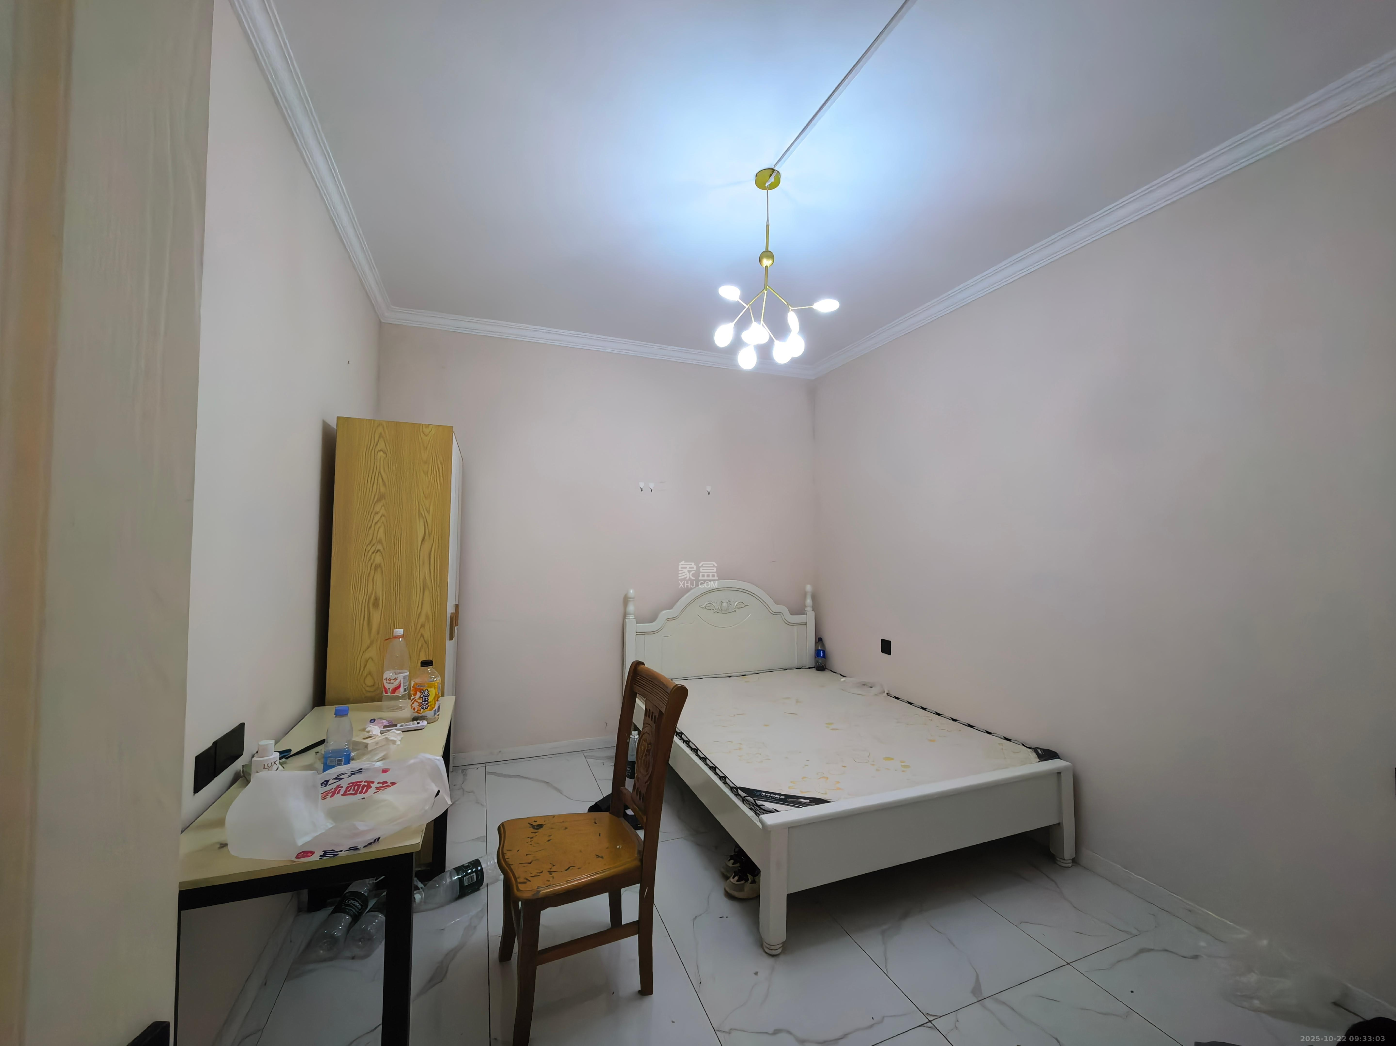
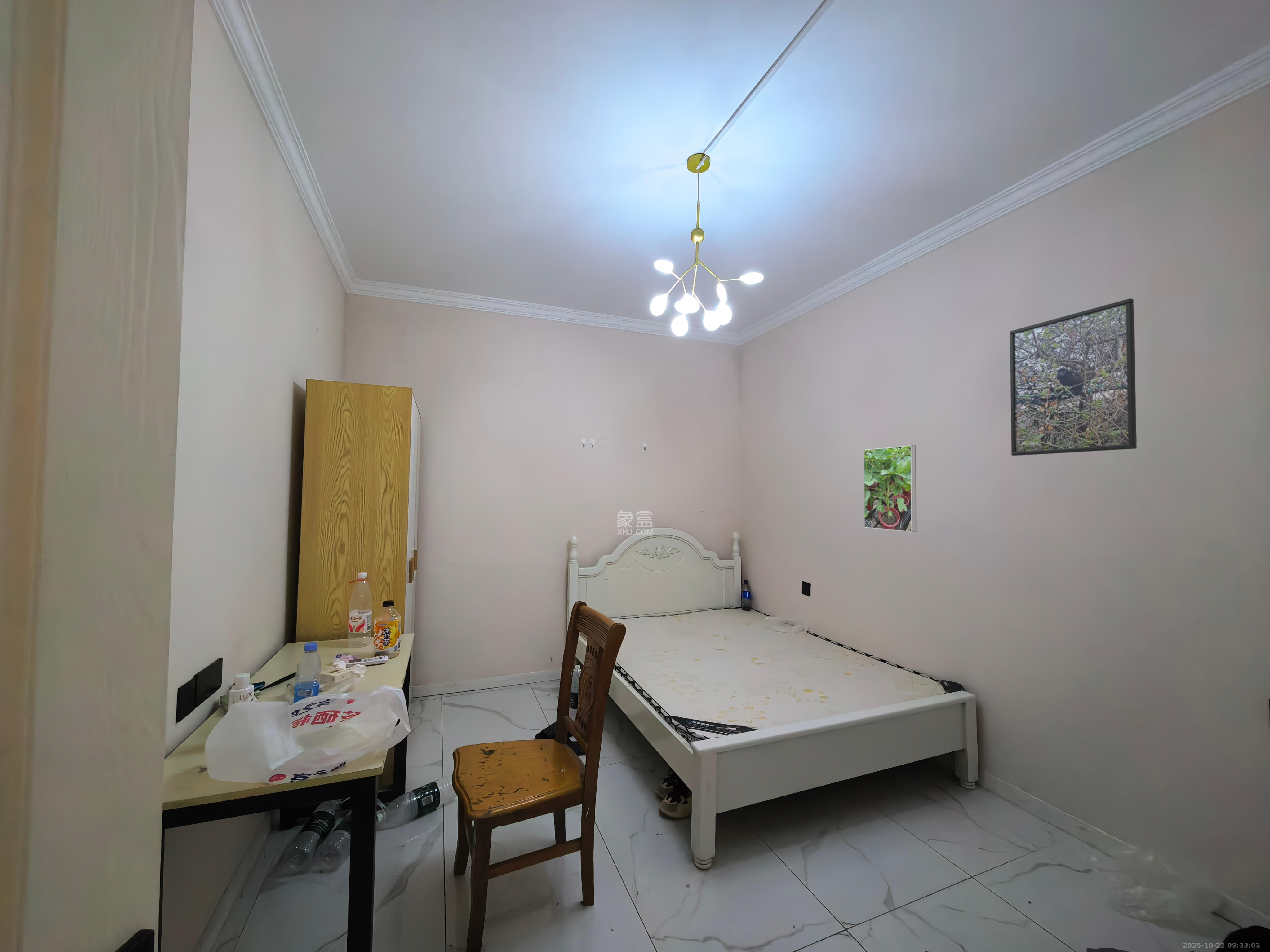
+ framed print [863,445,917,532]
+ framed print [1010,298,1137,456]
